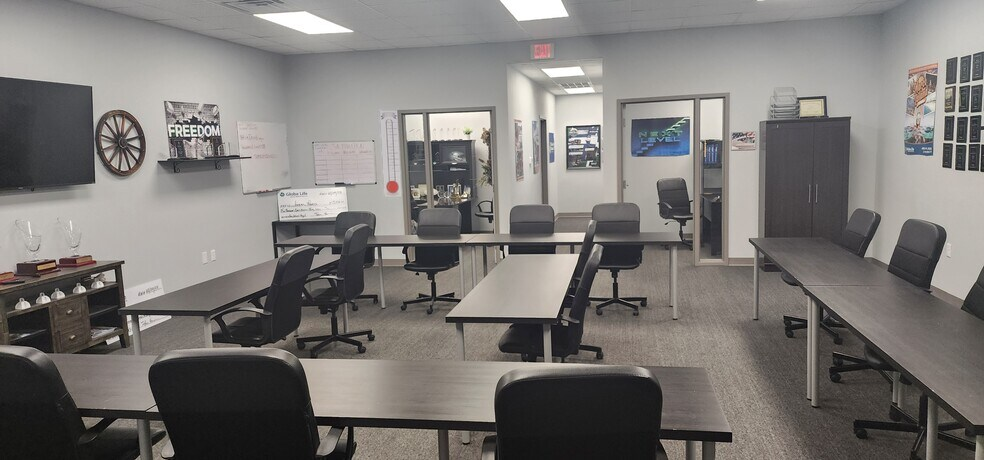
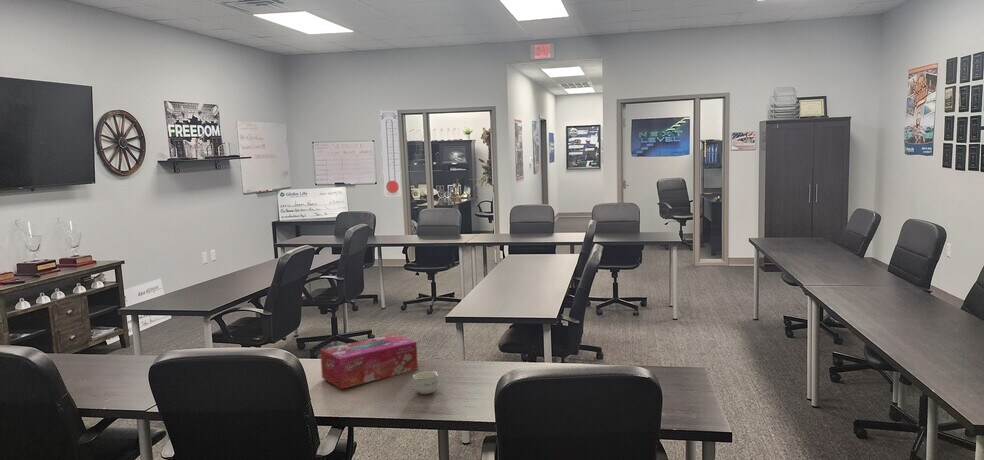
+ tissue box [319,333,419,390]
+ cup [412,370,439,395]
